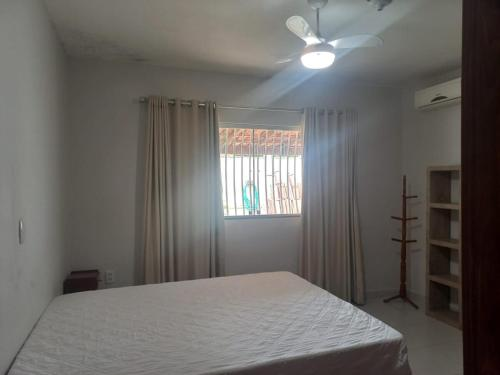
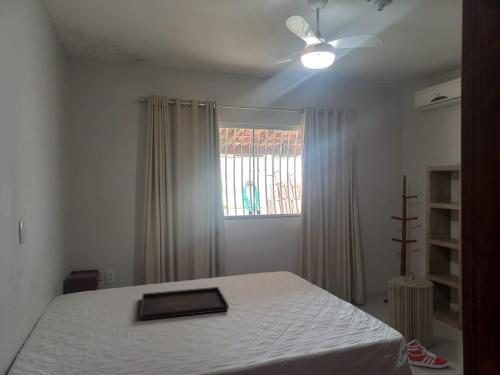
+ sneaker [406,340,449,369]
+ serving tray [139,286,230,321]
+ laundry hamper [387,271,434,350]
